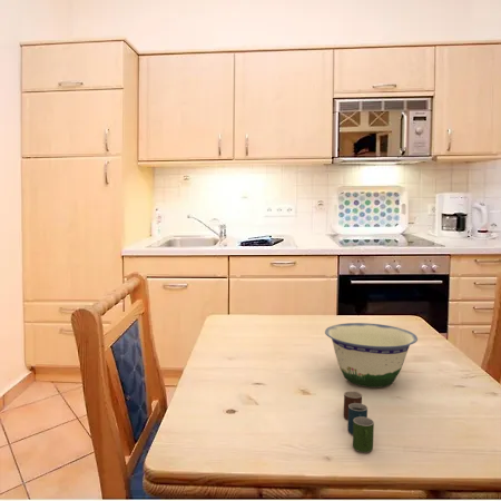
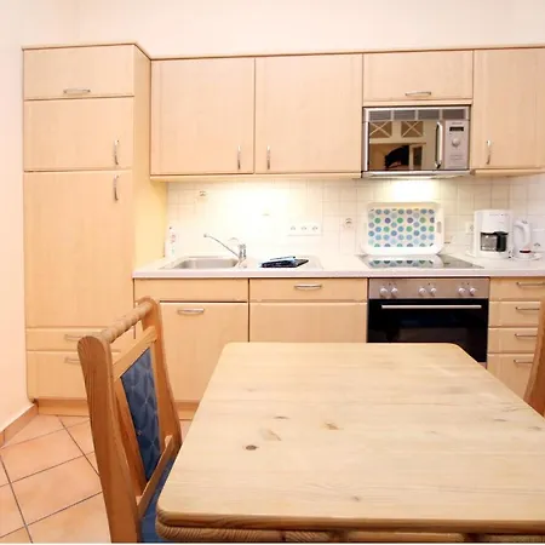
- cup [343,390,375,453]
- bowl [324,322,419,389]
